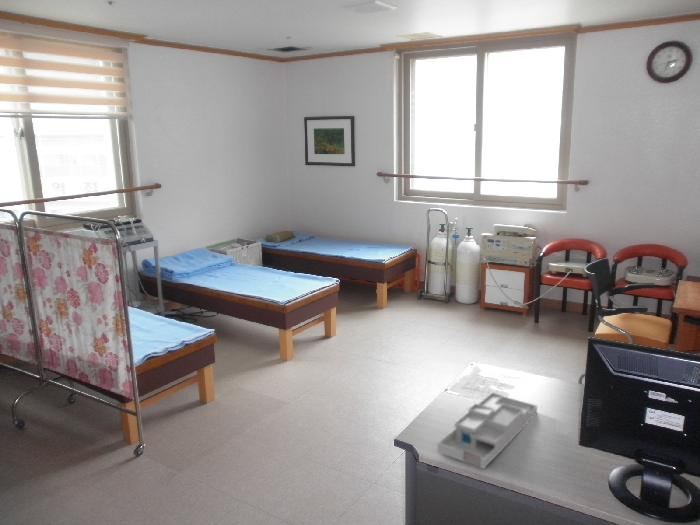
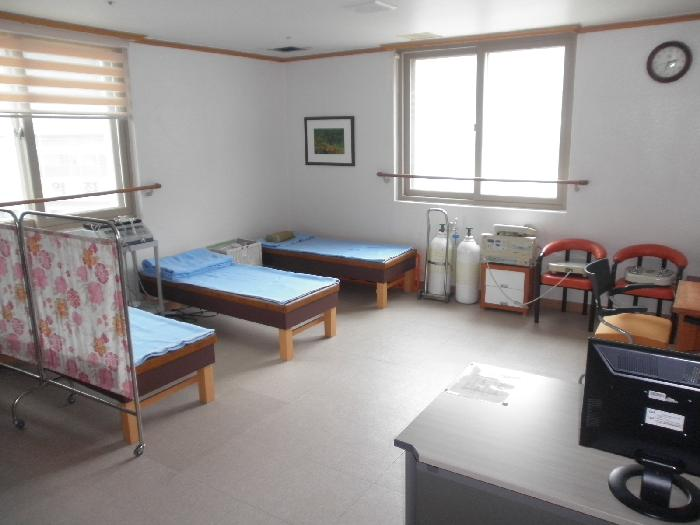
- desk organizer [437,392,538,470]
